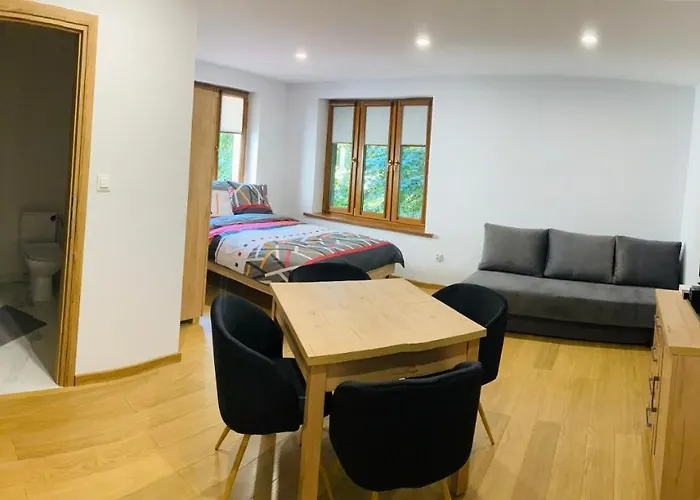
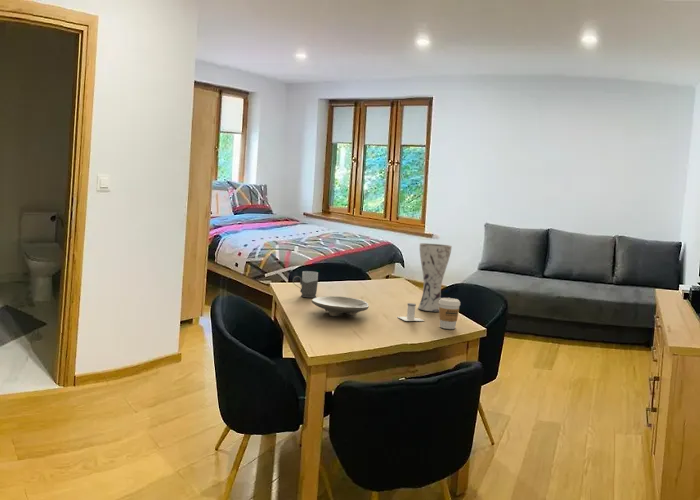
+ bowl [311,295,370,317]
+ salt shaker [398,302,425,322]
+ vase [417,242,453,312]
+ mug [292,270,319,299]
+ coffee cup [438,297,461,330]
